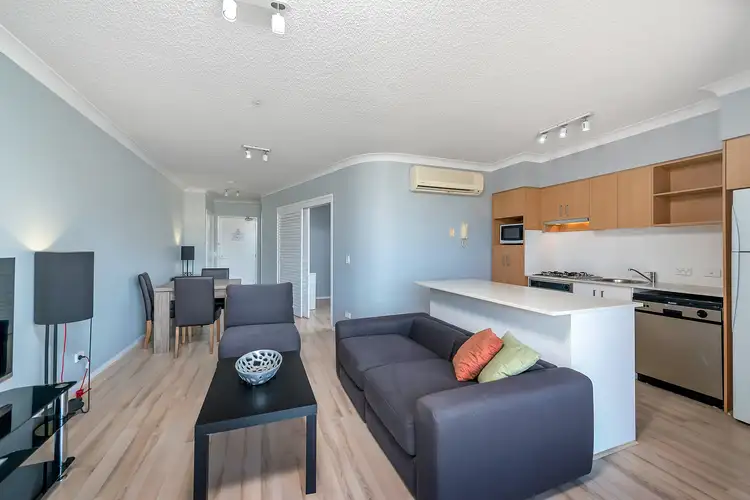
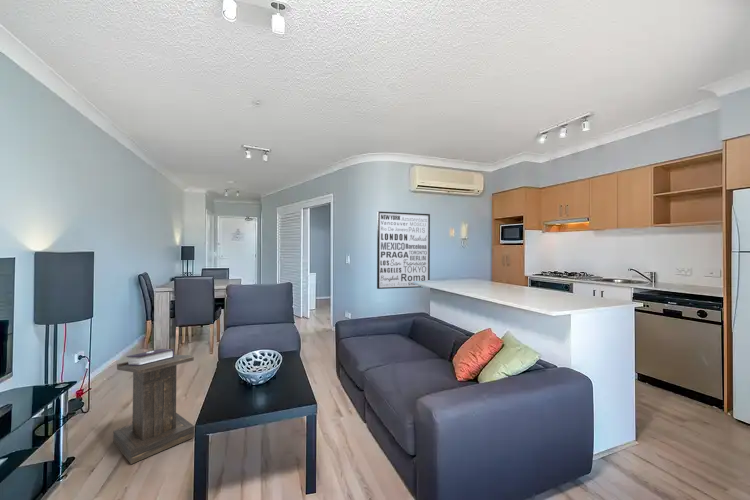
+ wall art [376,211,431,290]
+ lectern [112,348,195,465]
